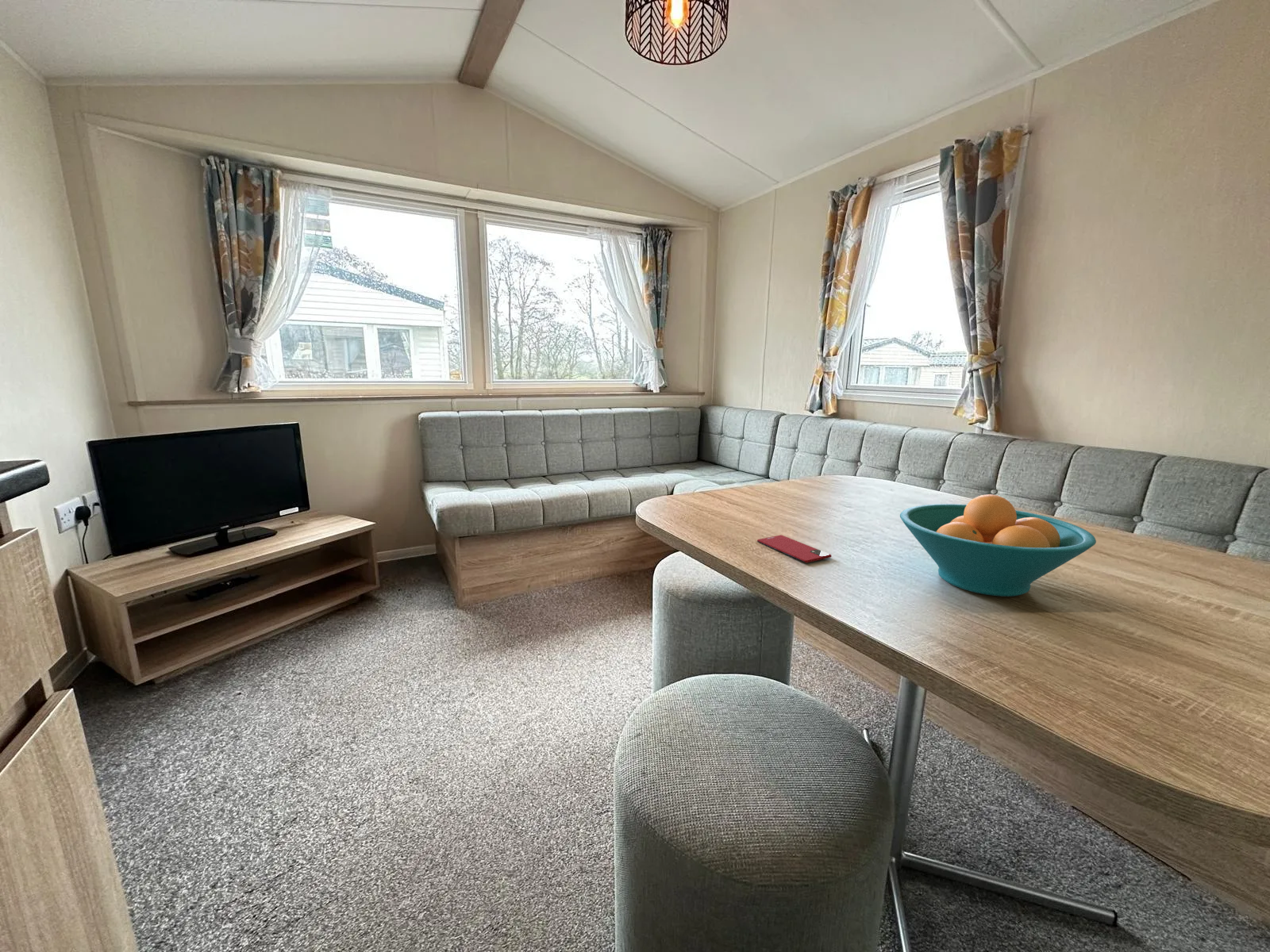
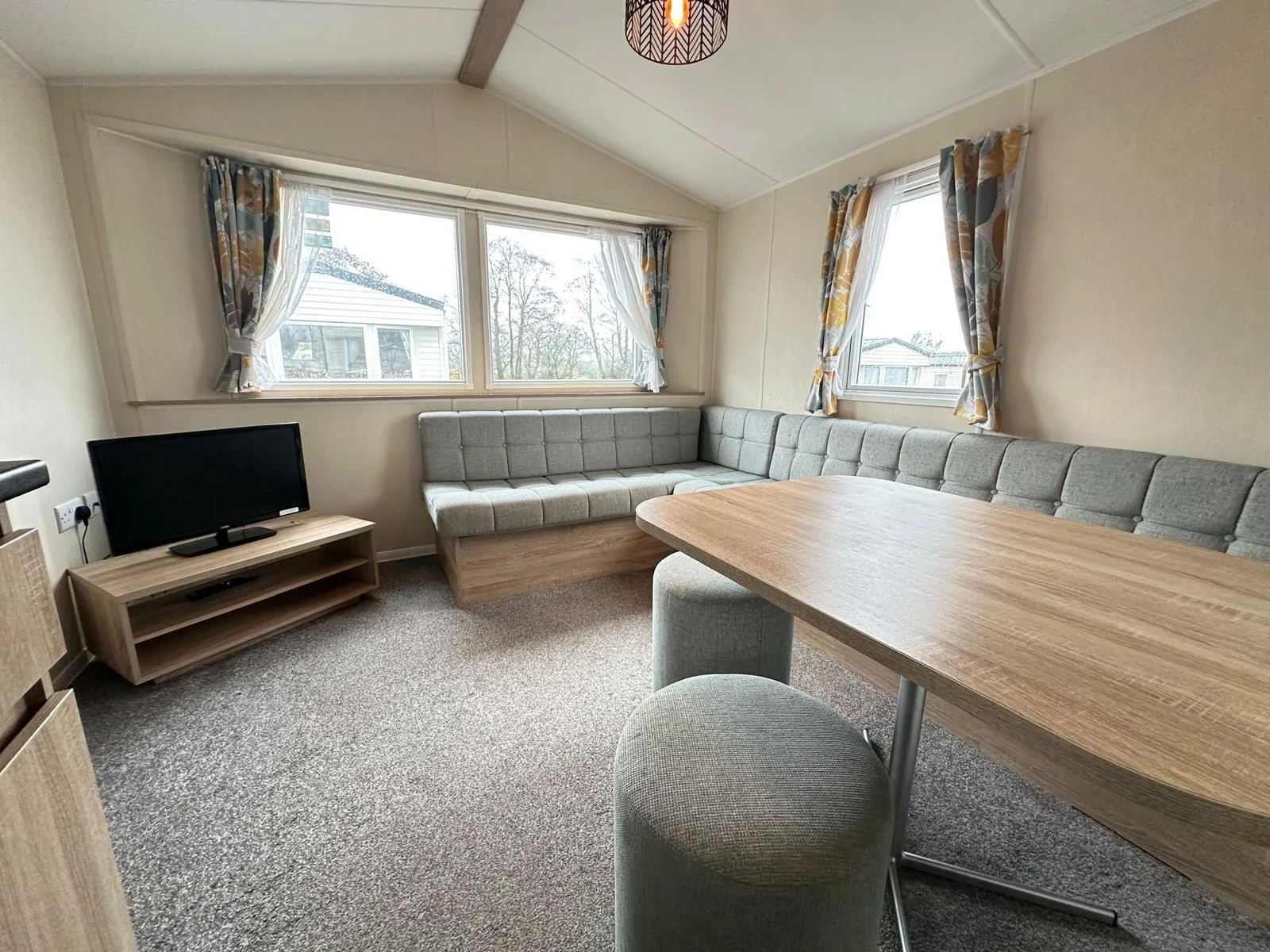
- smartphone [756,535,832,563]
- fruit bowl [899,493,1097,597]
